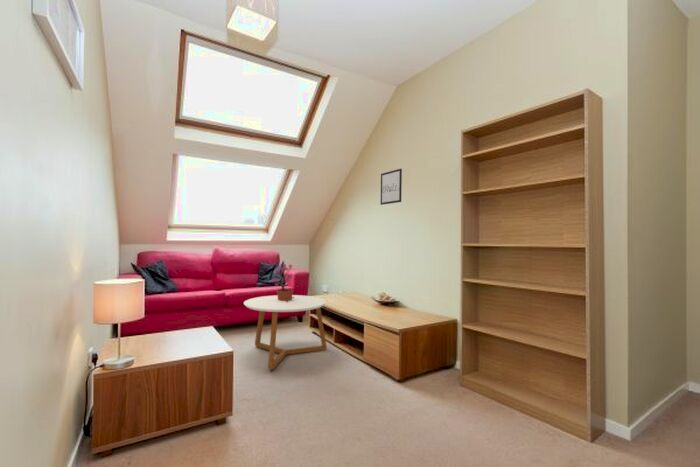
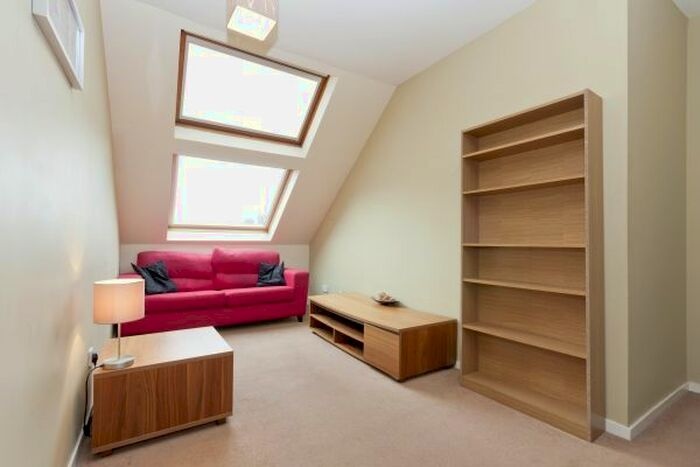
- wall art [380,168,403,206]
- coffee table [243,294,328,371]
- potted plant [271,262,294,302]
